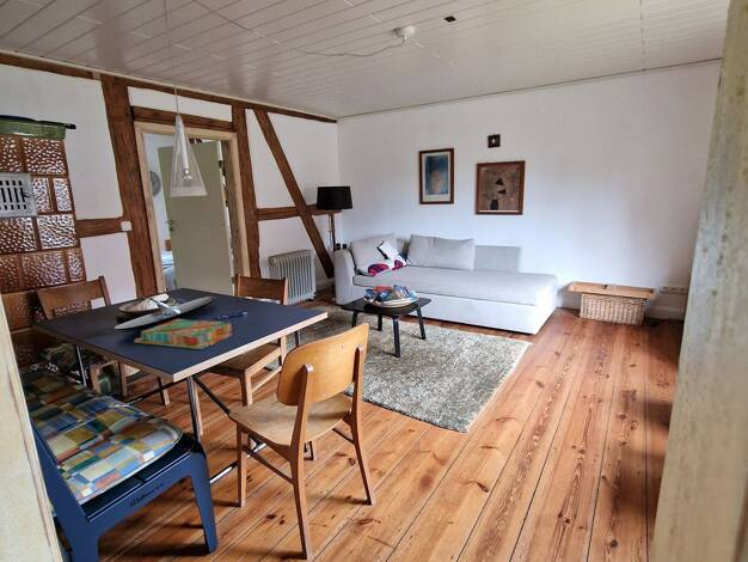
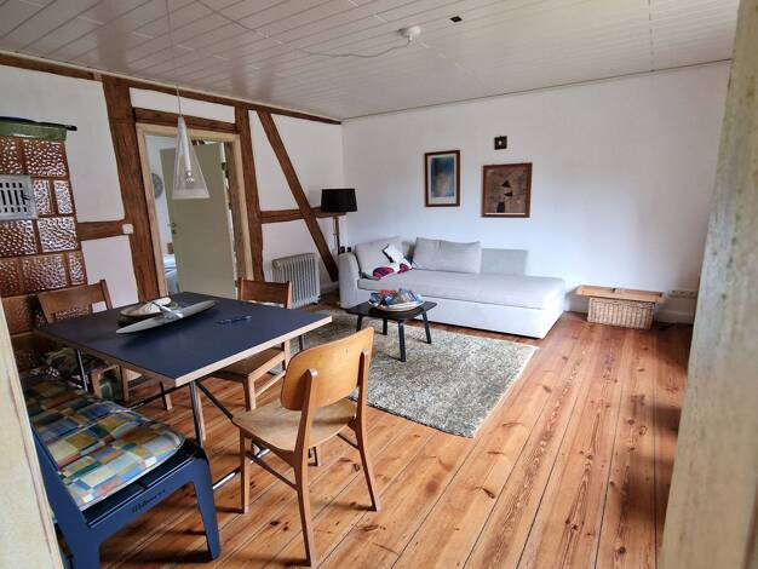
- board game [133,318,233,350]
